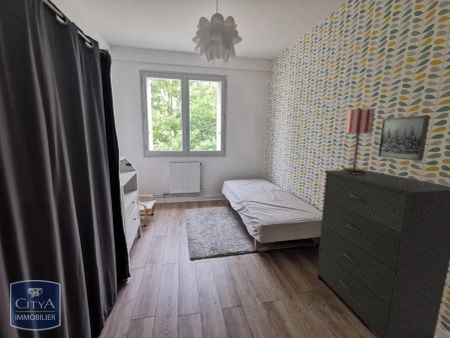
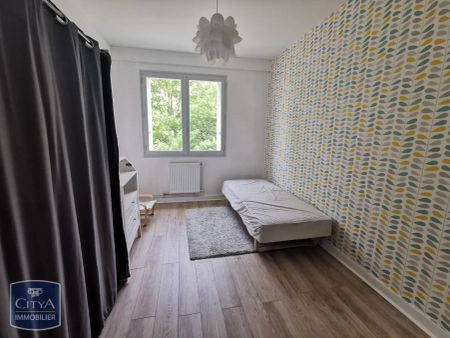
- wall art [377,114,431,162]
- table lamp [342,108,376,174]
- dresser [316,169,450,338]
